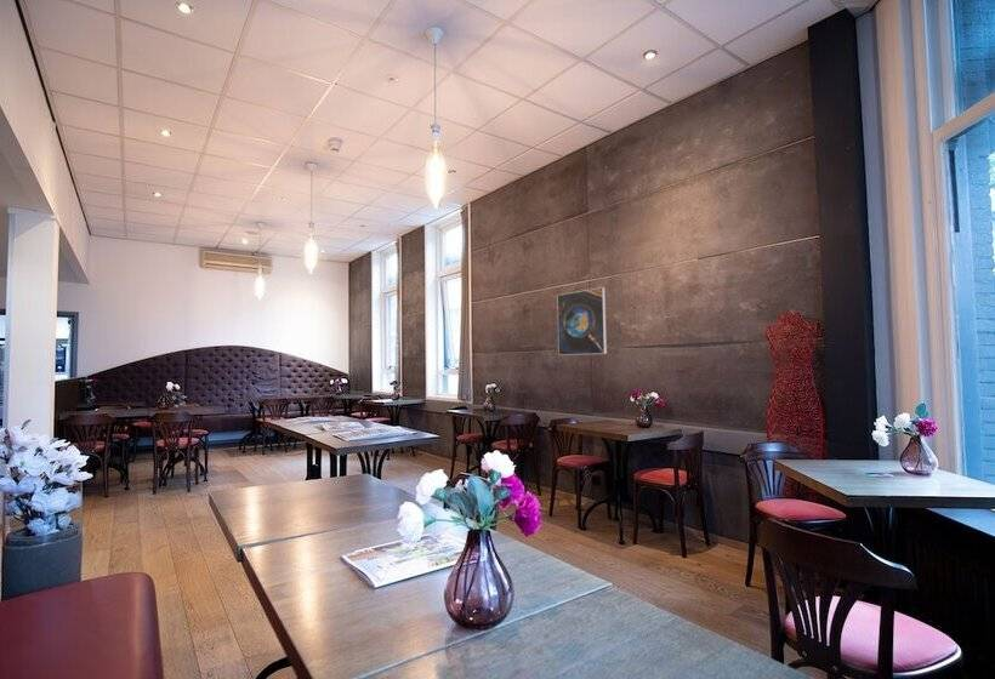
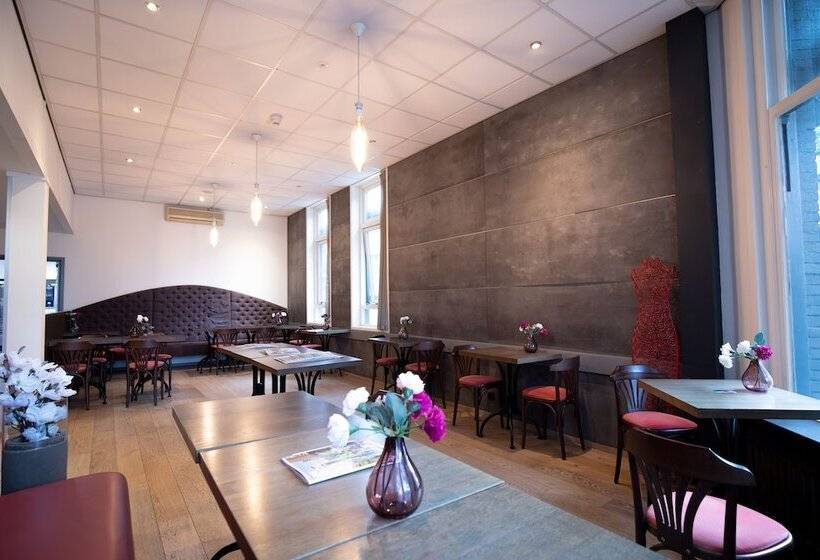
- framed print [556,286,608,356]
